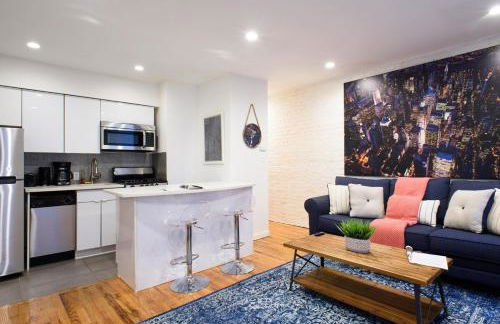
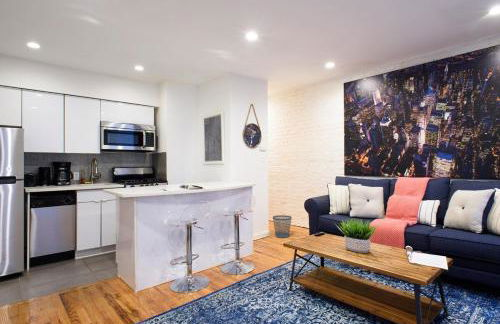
+ wastebasket [272,214,293,239]
